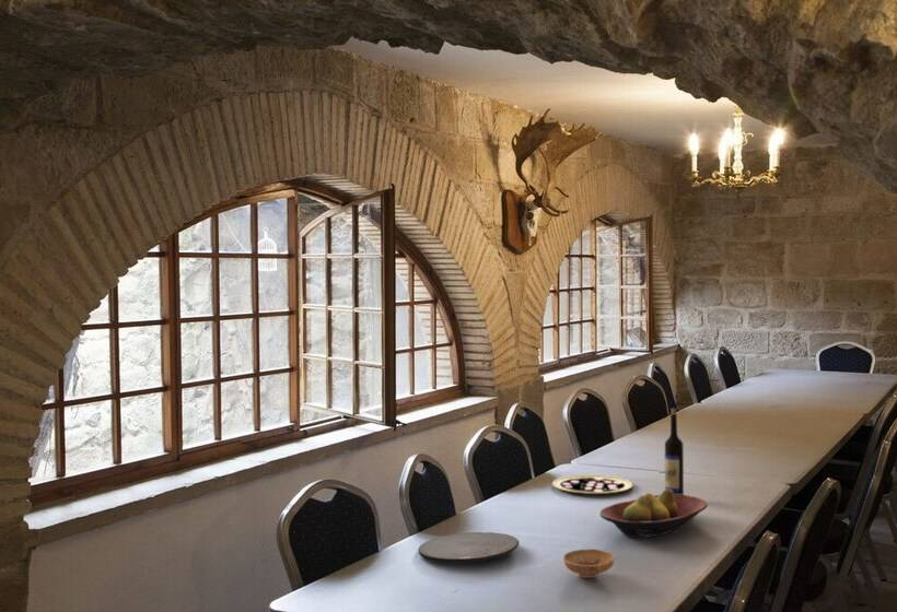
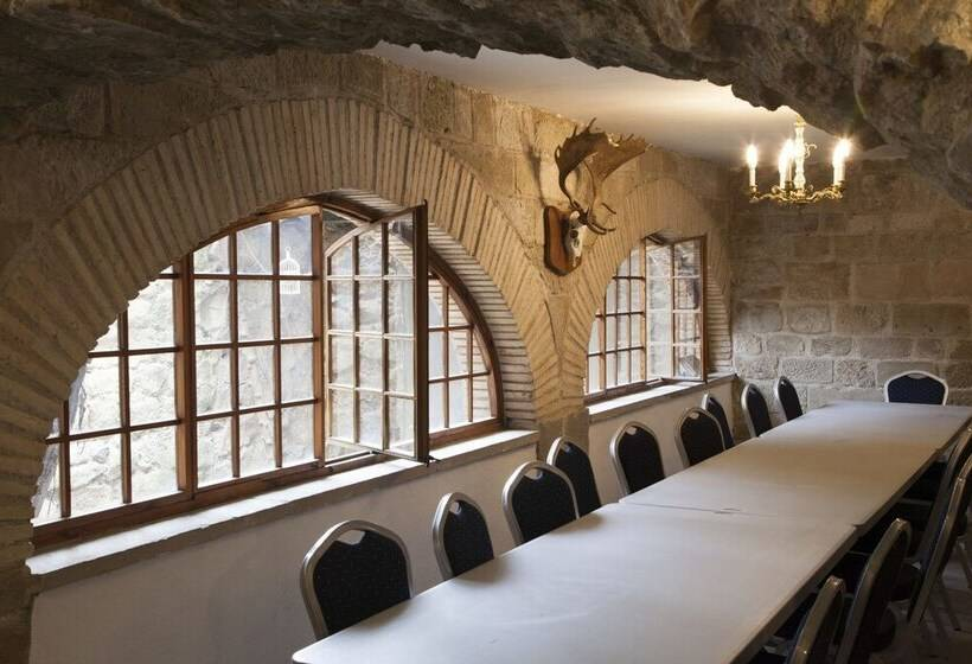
- plate [417,531,521,563]
- wine bottle [664,408,685,495]
- bowl [562,549,616,579]
- fruit bowl [598,489,709,539]
- pizza [551,474,634,495]
